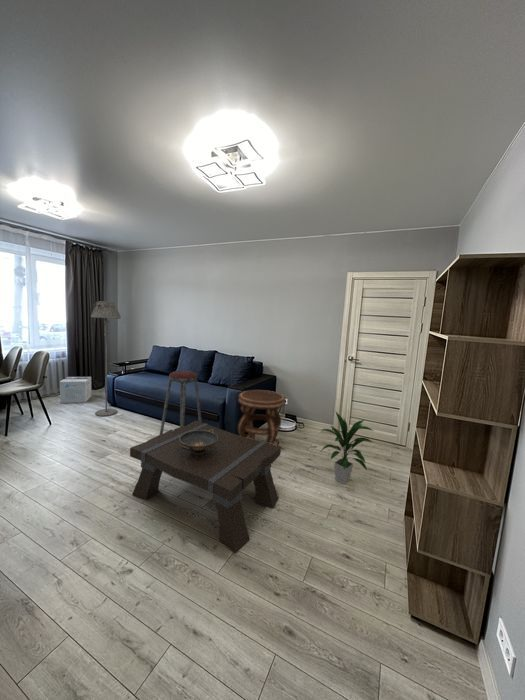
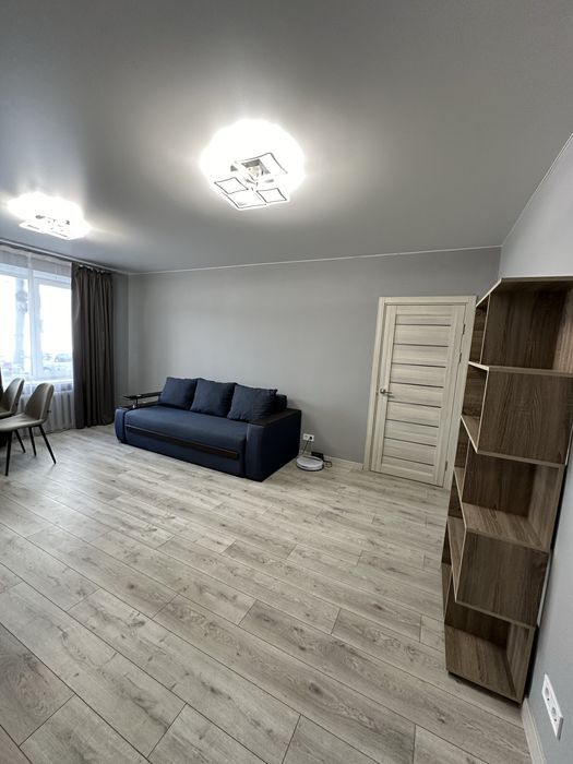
- decorative bowl [179,429,218,455]
- cardboard box [59,376,92,404]
- indoor plant [319,411,376,485]
- side table [237,389,287,446]
- floor lamp [90,300,122,417]
- coffee table [129,420,282,553]
- music stool [159,370,203,435]
